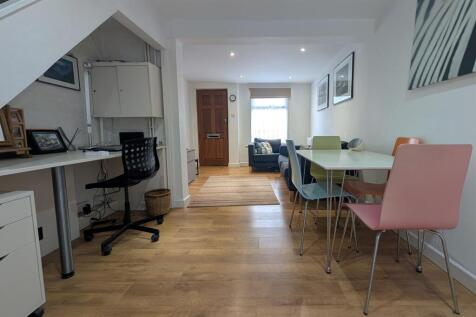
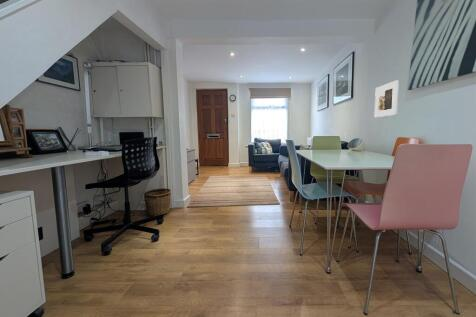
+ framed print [374,79,400,118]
